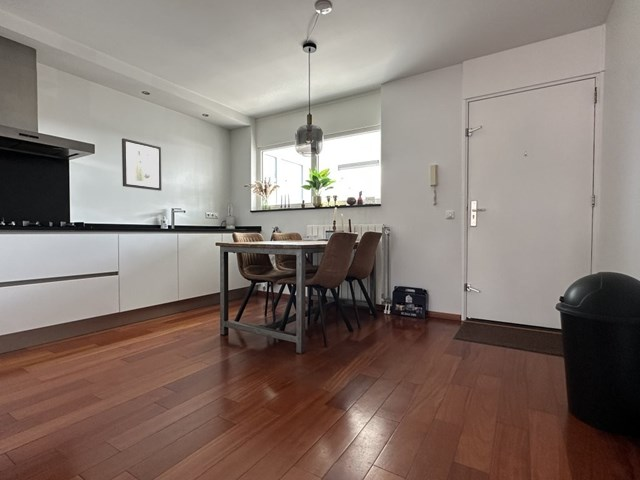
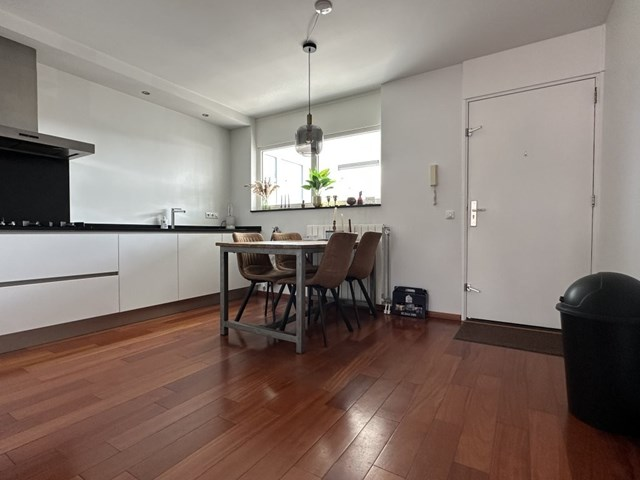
- wall art [121,137,162,192]
